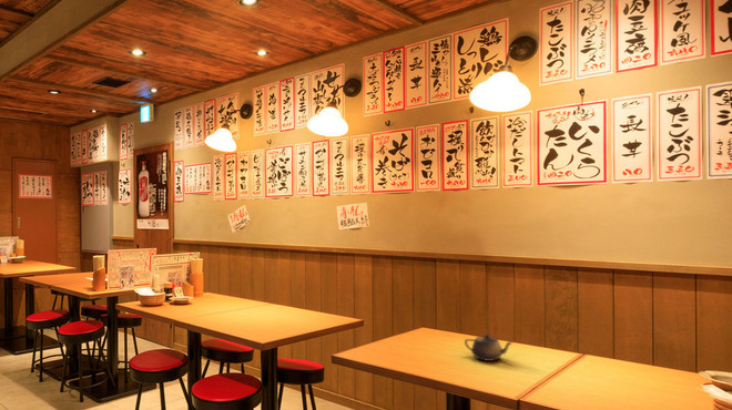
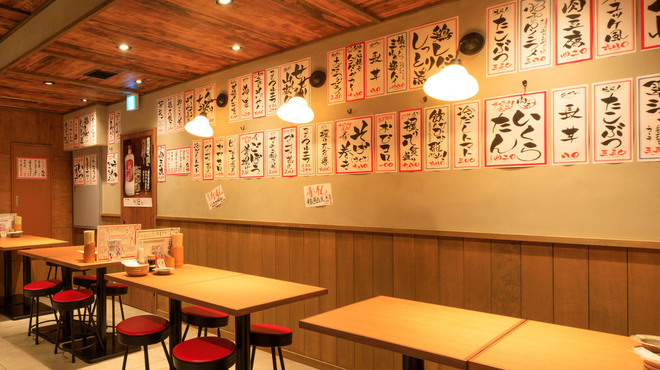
- teapot [464,332,514,362]
